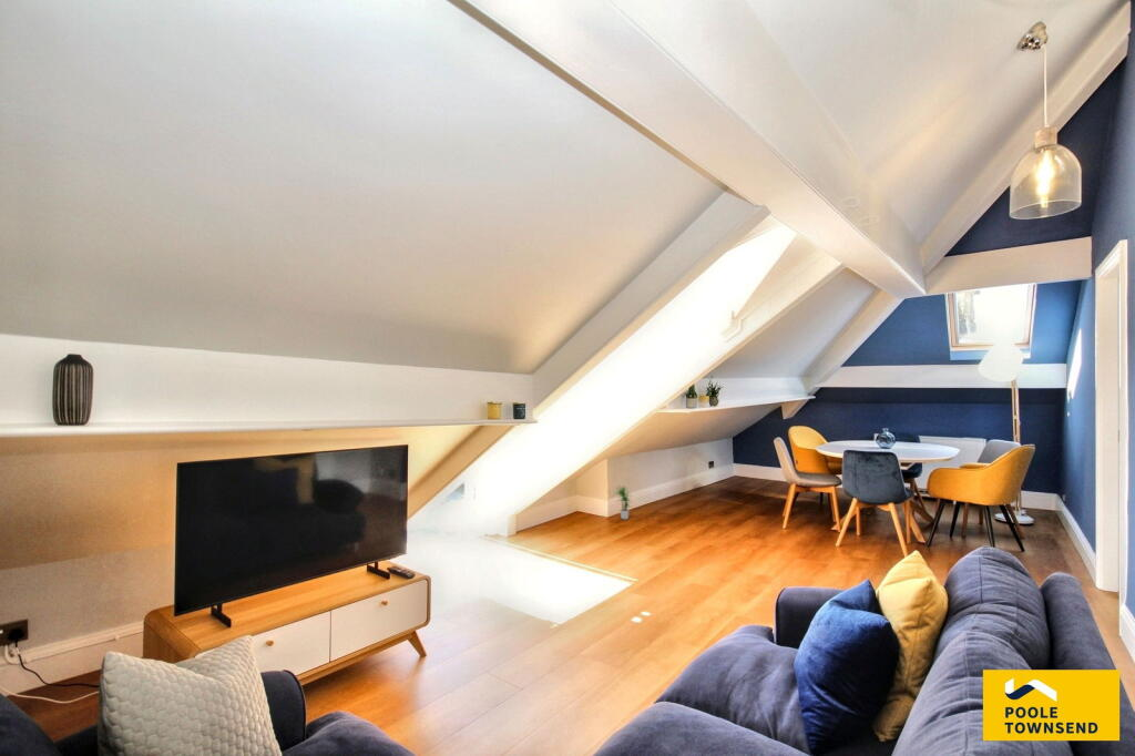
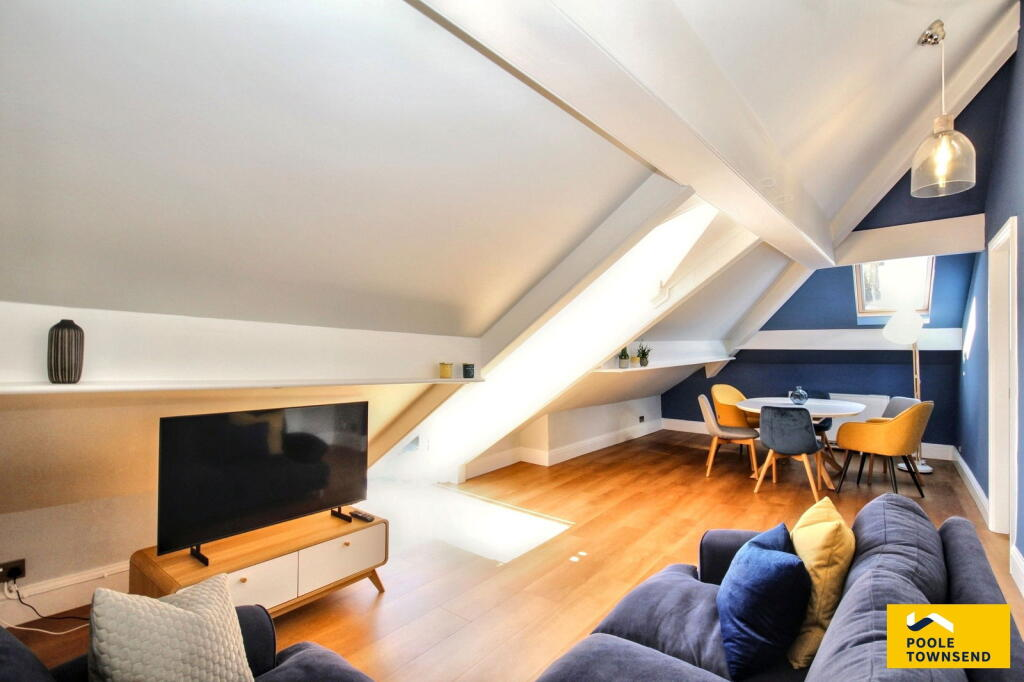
- potted plant [613,484,634,520]
